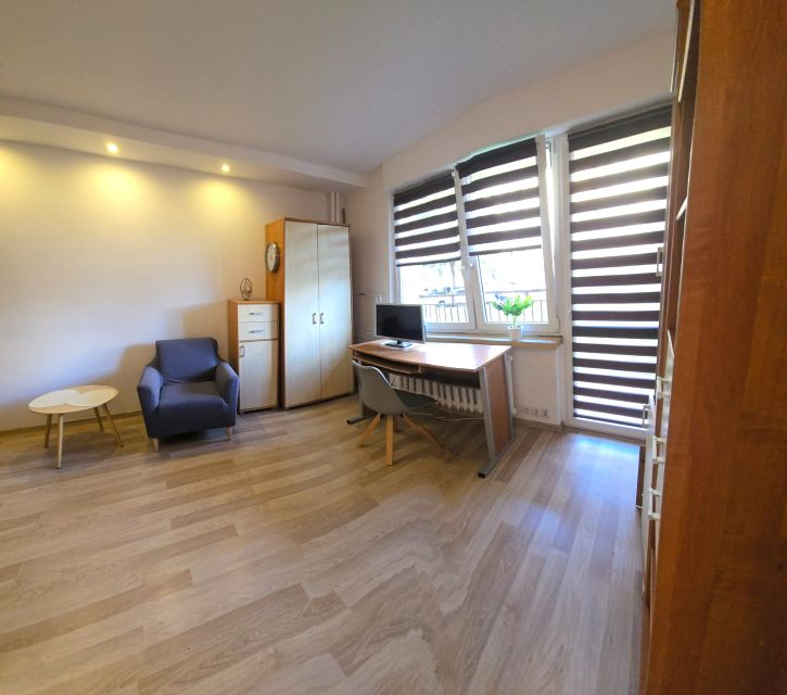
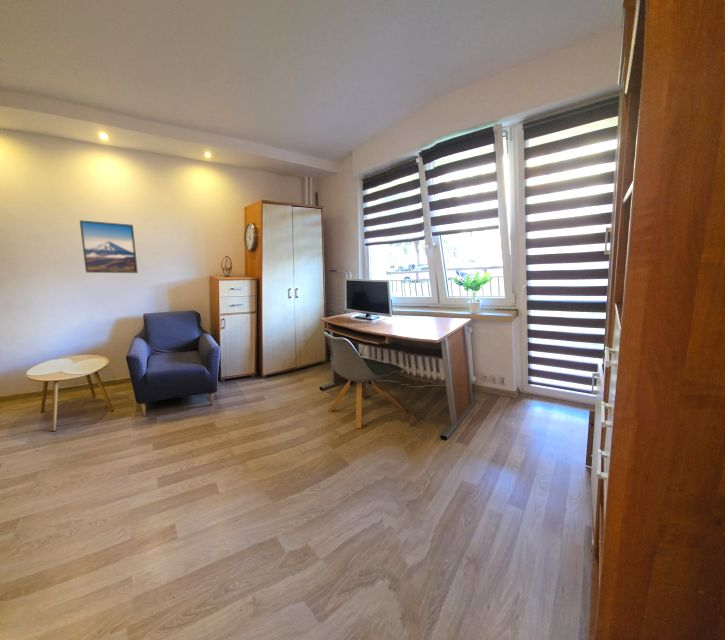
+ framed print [79,219,139,274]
